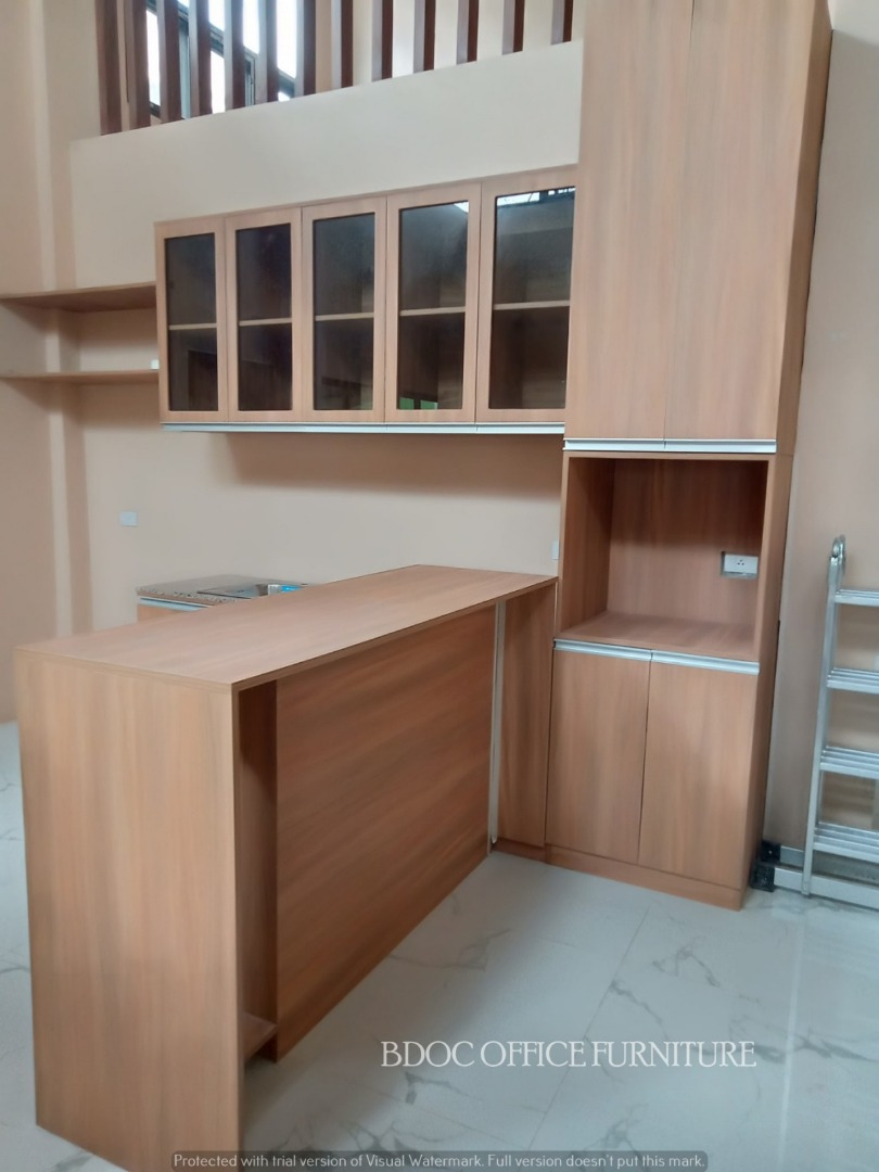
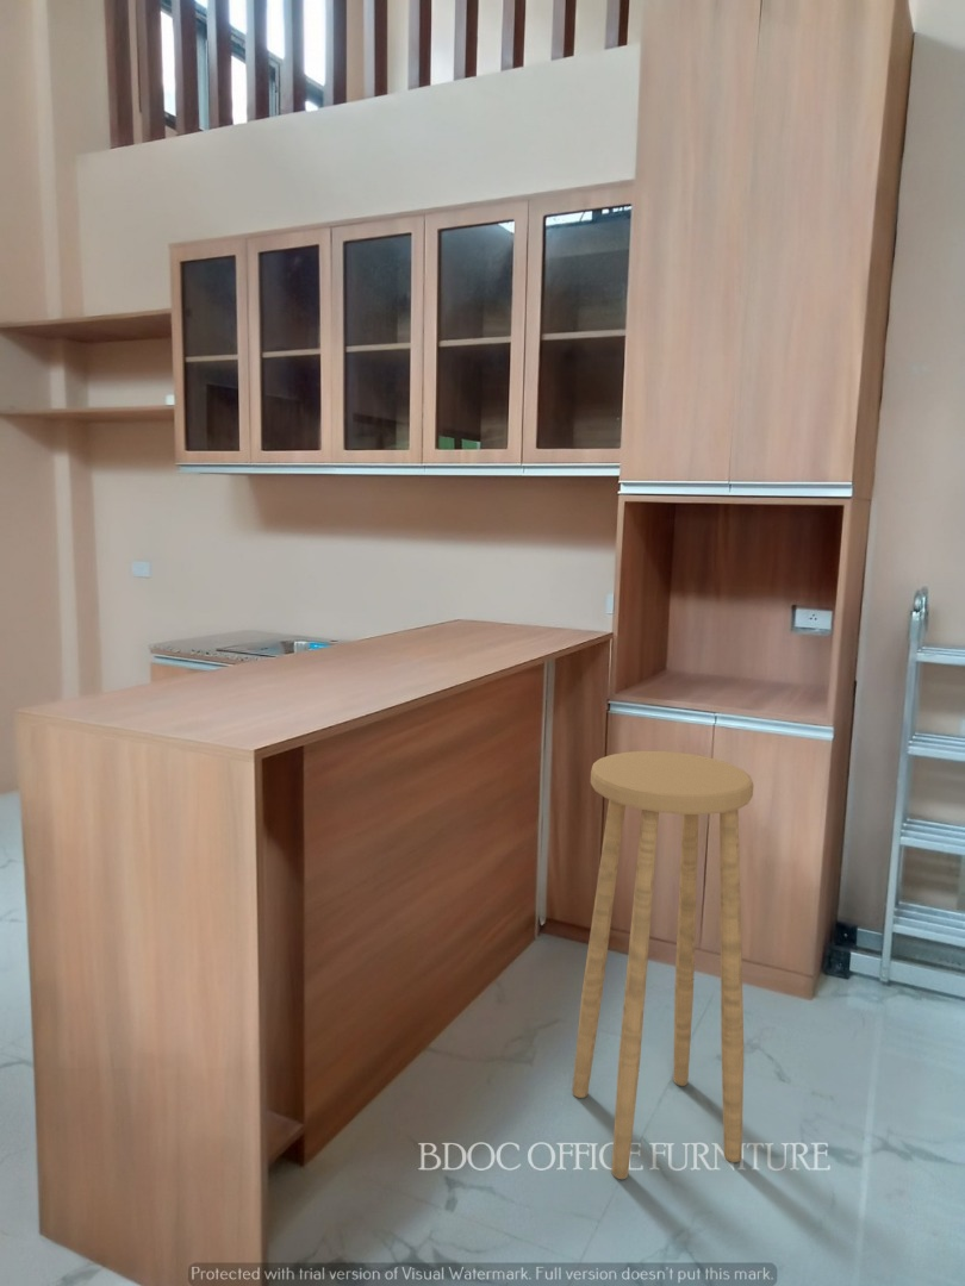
+ stool [571,750,754,1180]
